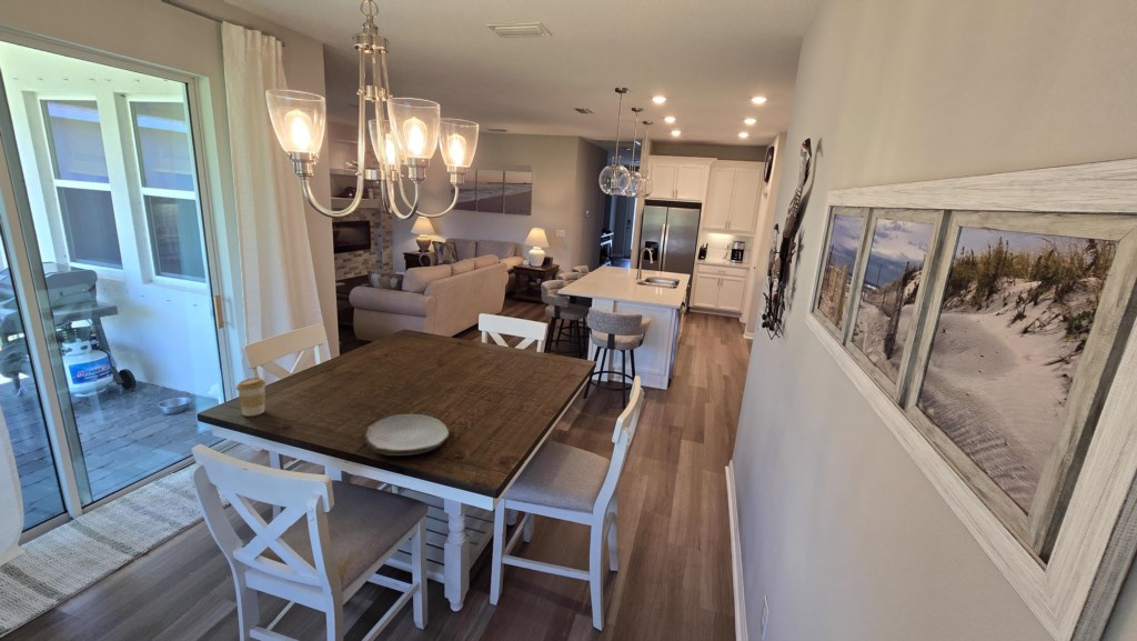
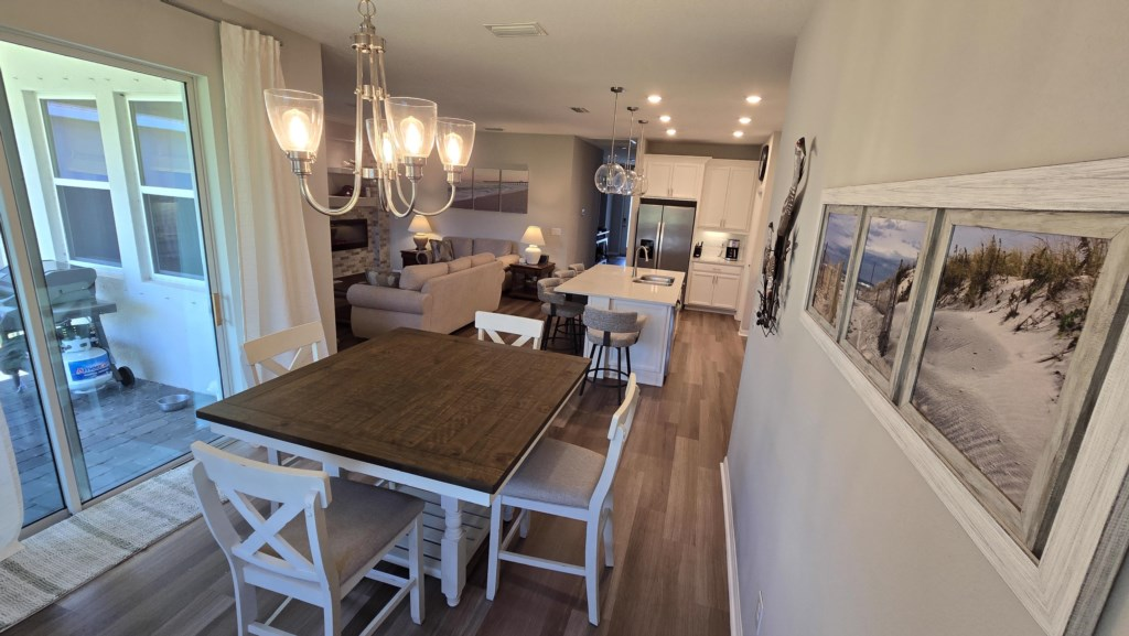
- plate [364,413,450,457]
- coffee cup [235,377,266,418]
